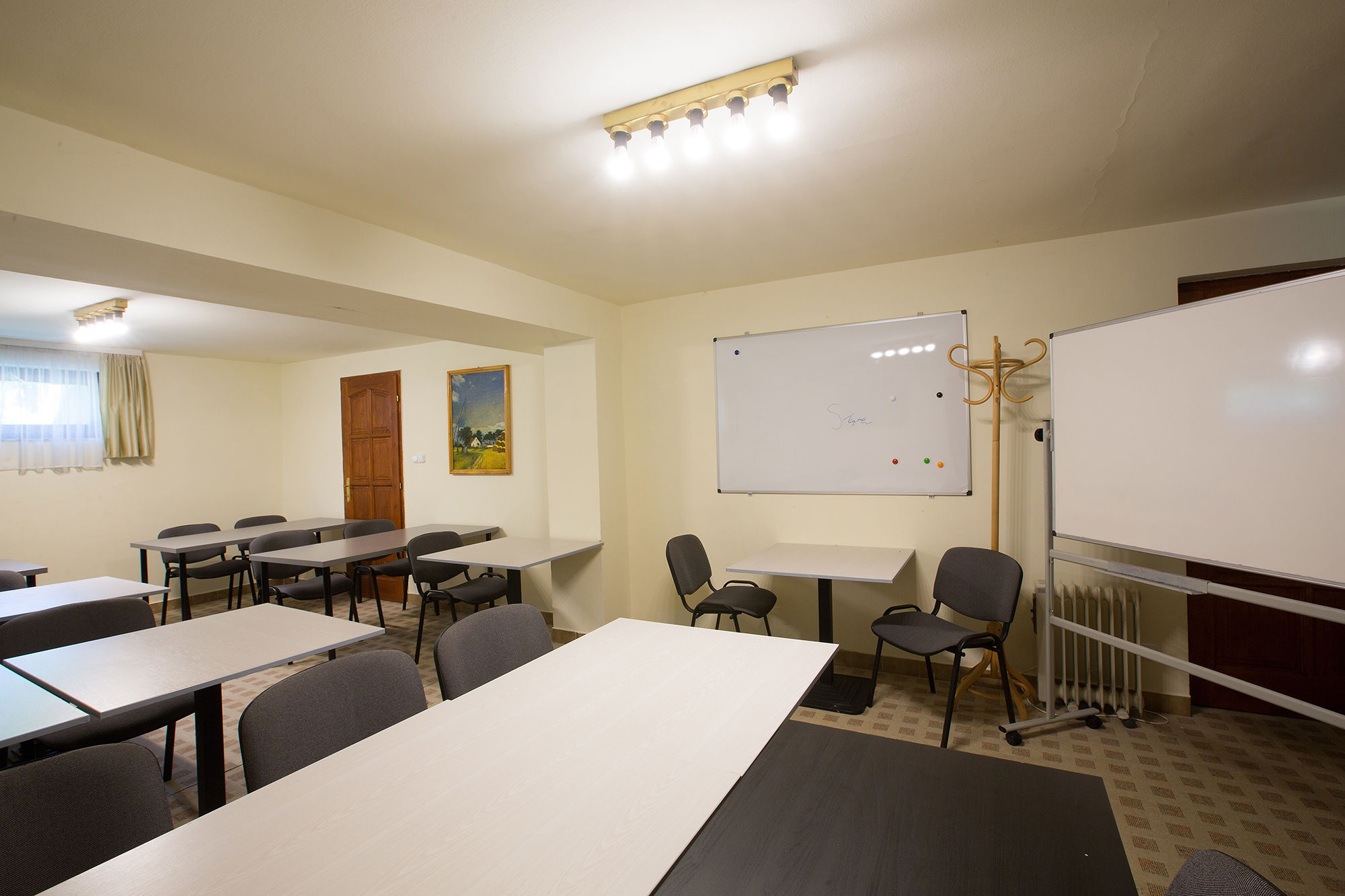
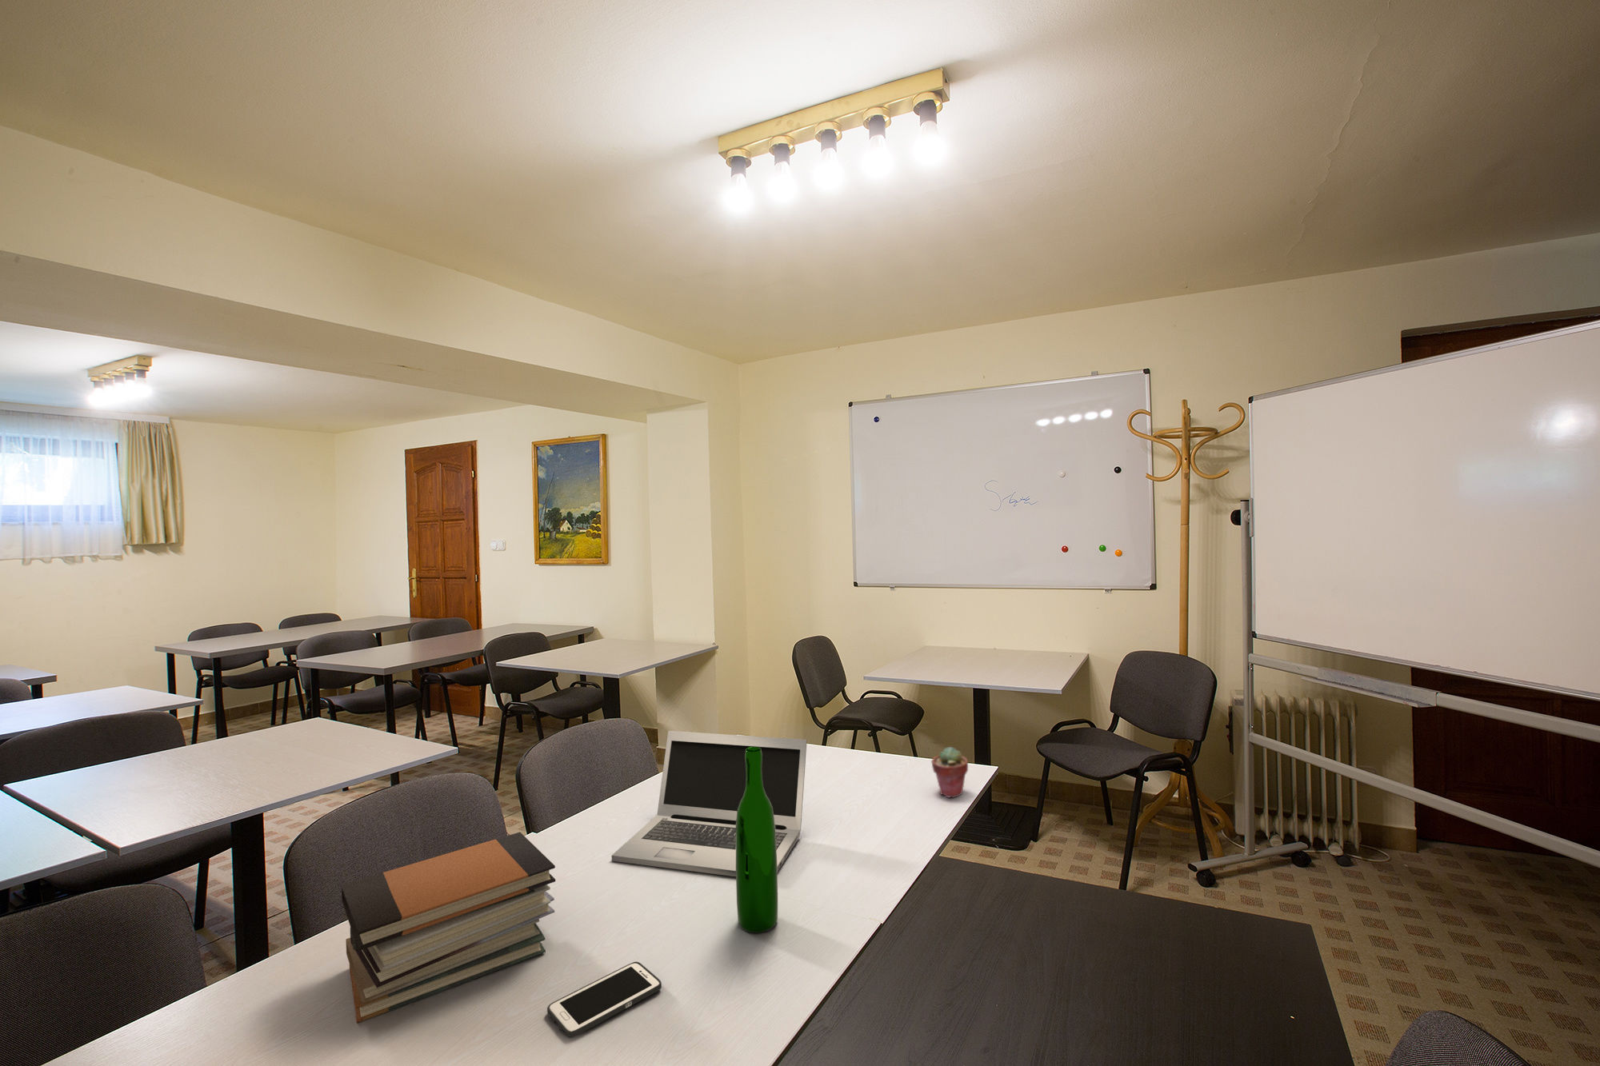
+ potted succulent [930,746,968,798]
+ cell phone [546,961,663,1039]
+ book stack [340,832,556,1023]
+ laptop [610,730,808,877]
+ wine bottle [735,747,778,934]
